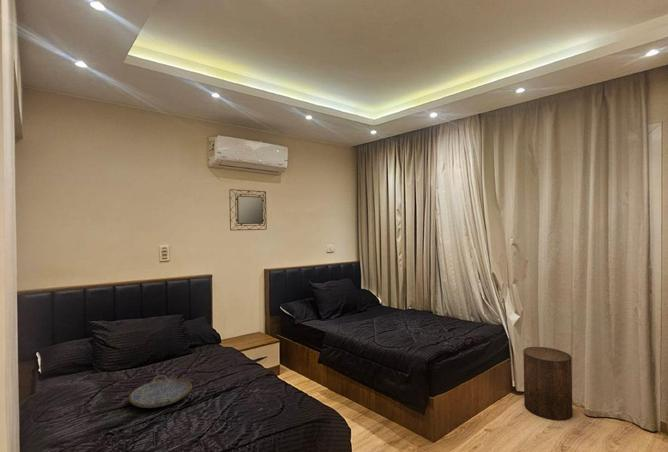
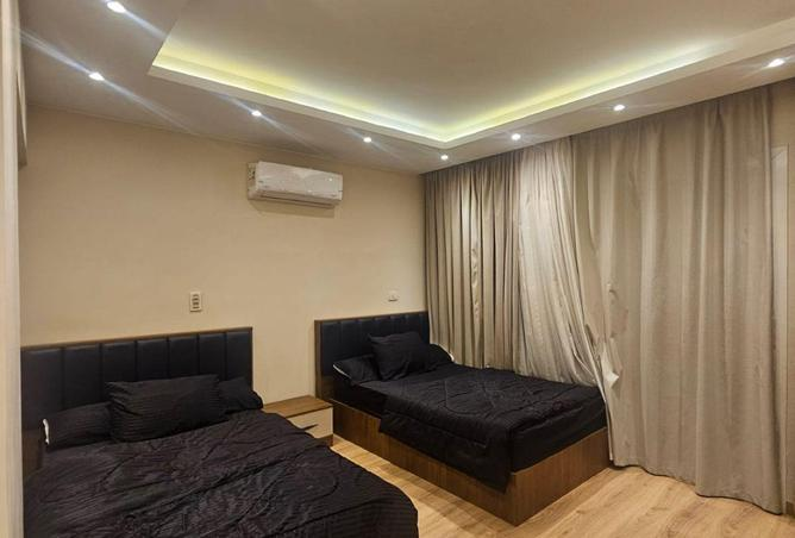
- stool [522,346,574,421]
- serving tray [128,374,193,409]
- home mirror [228,188,268,231]
